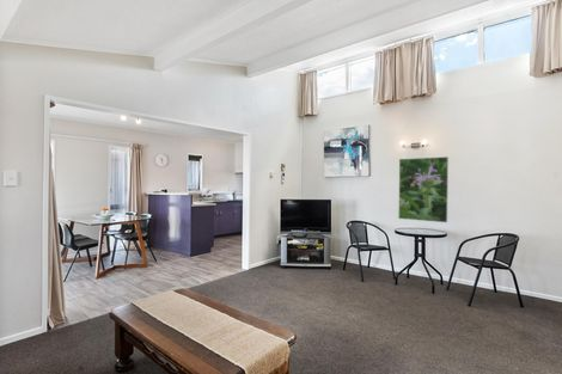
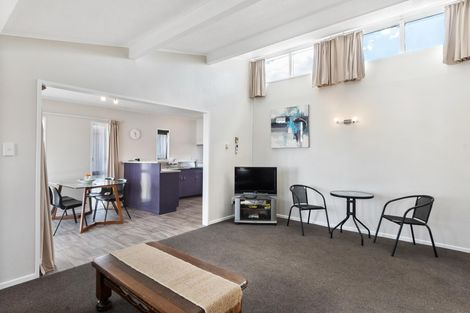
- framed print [397,155,450,223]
